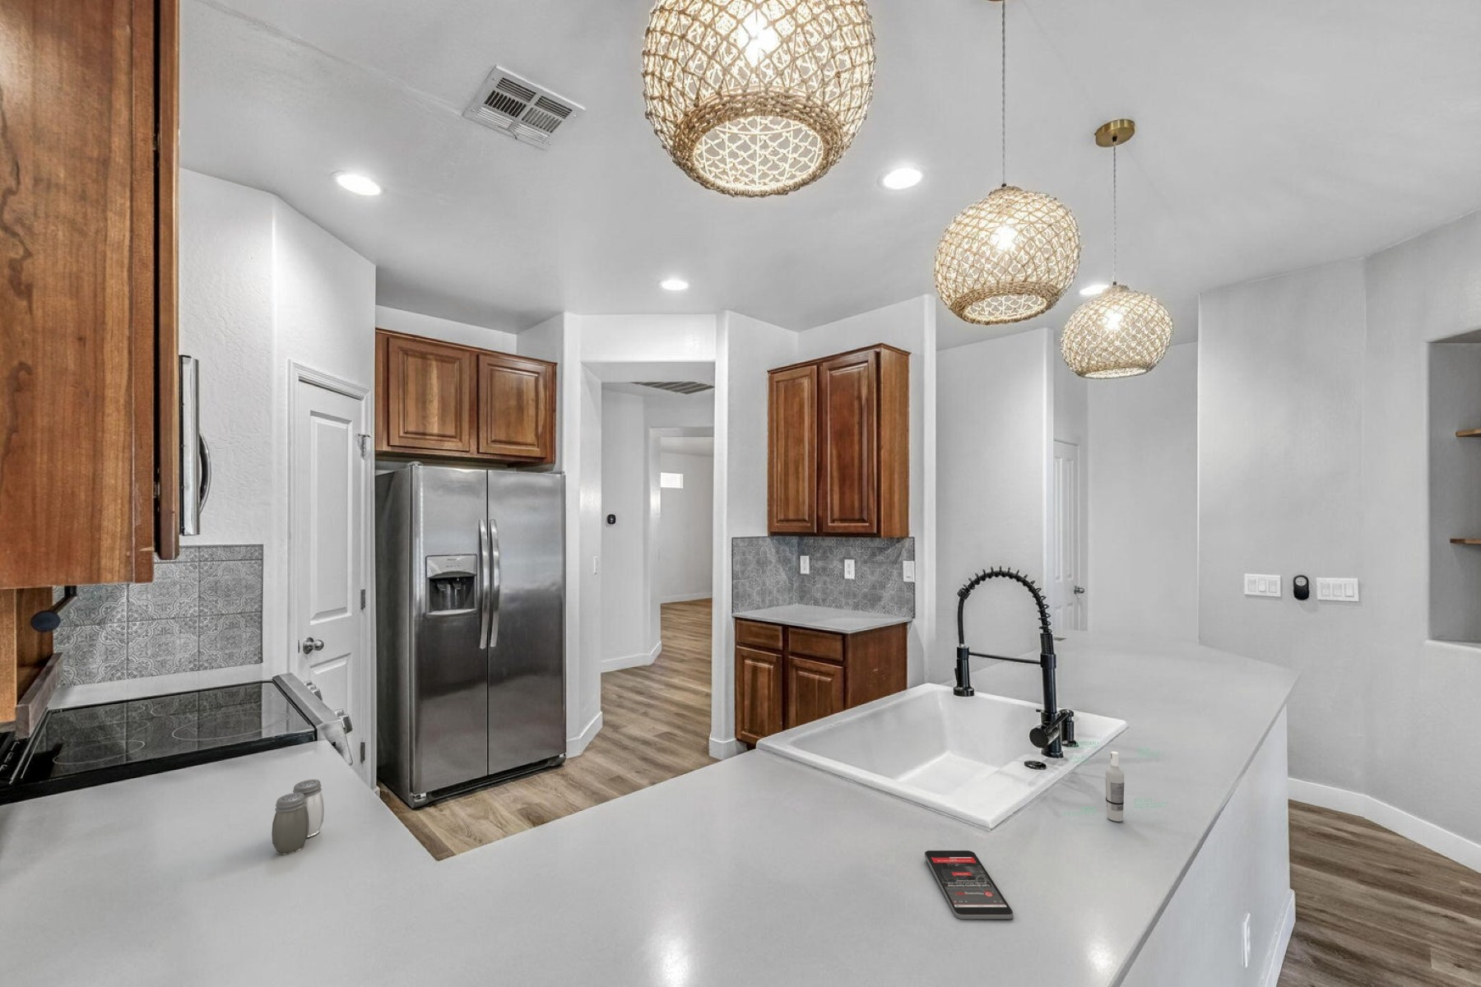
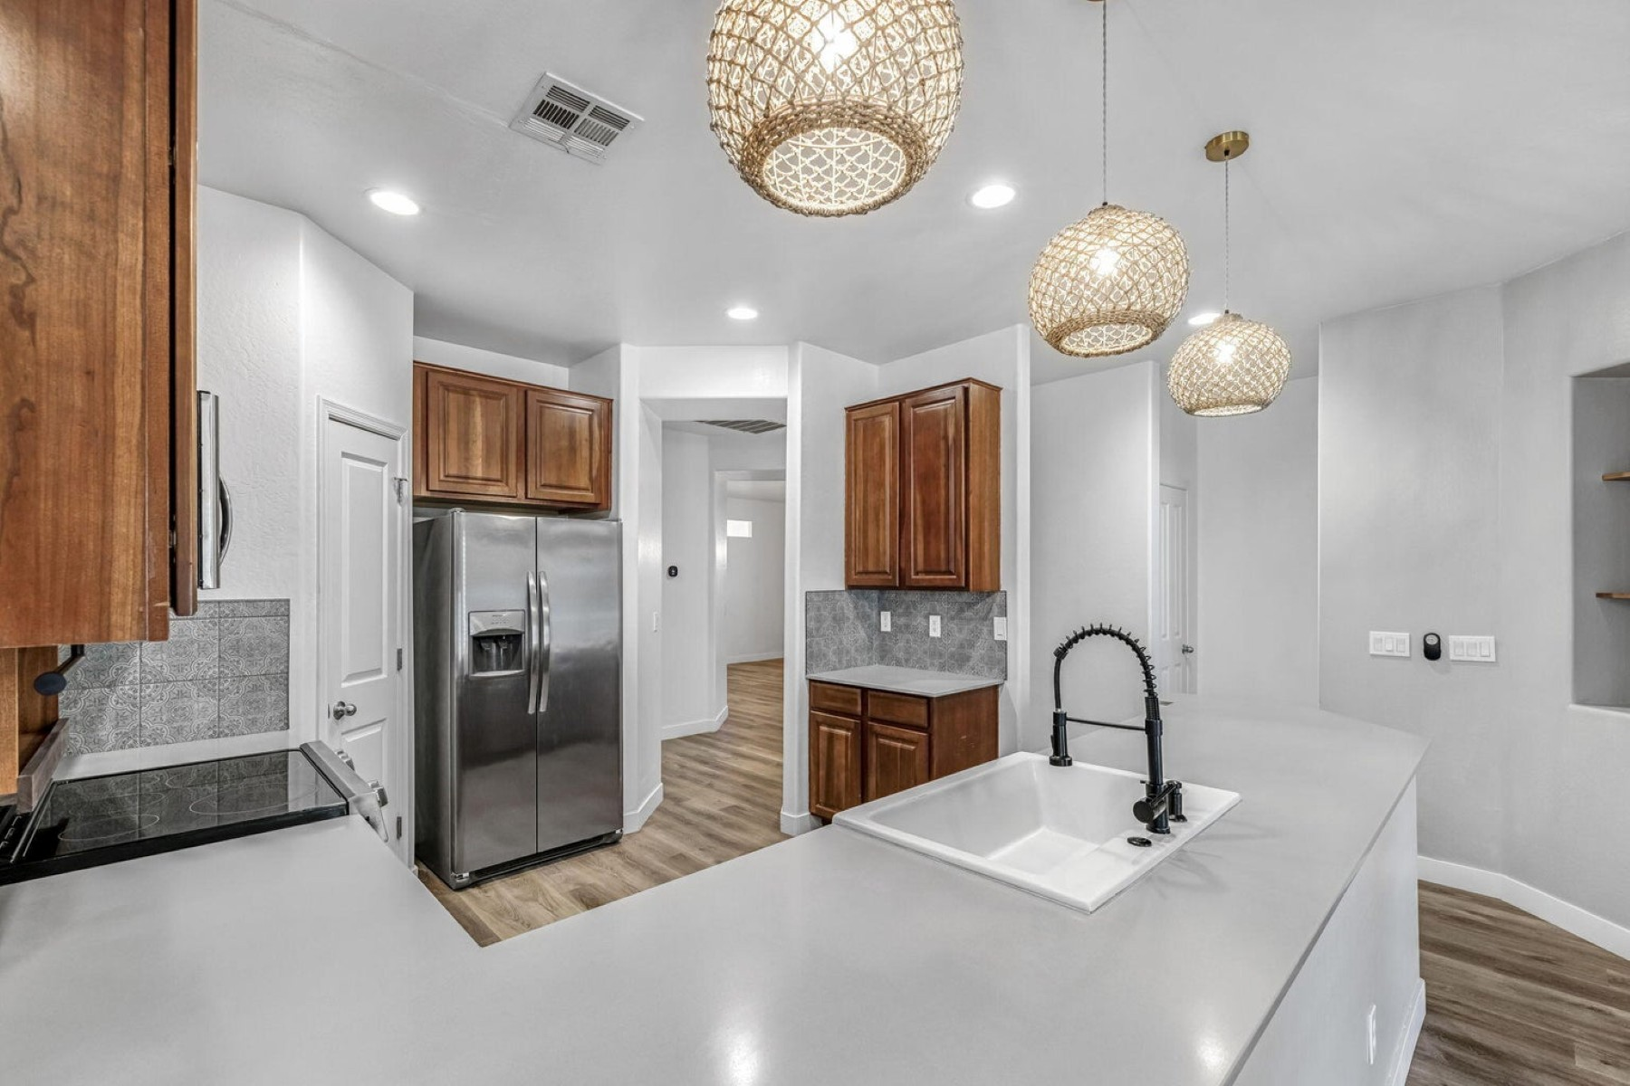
- bottle [1059,740,1169,823]
- smartphone [925,849,1014,921]
- salt and pepper shaker [271,779,325,856]
